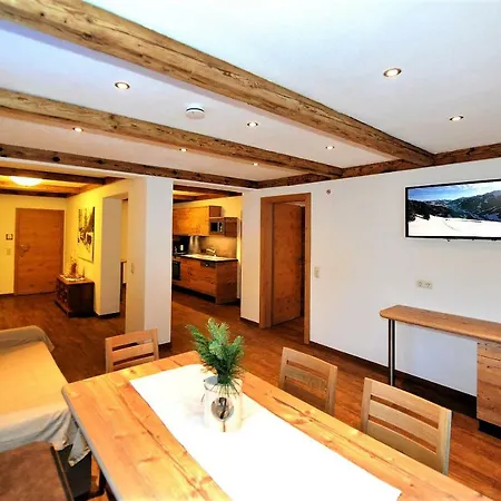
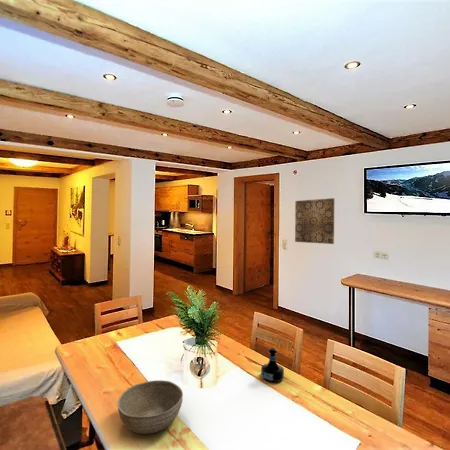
+ tequila bottle [260,347,285,383]
+ wall art [294,197,335,245]
+ bowl [117,379,184,435]
